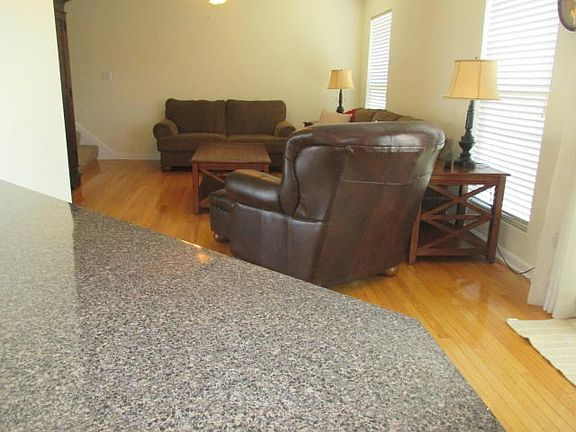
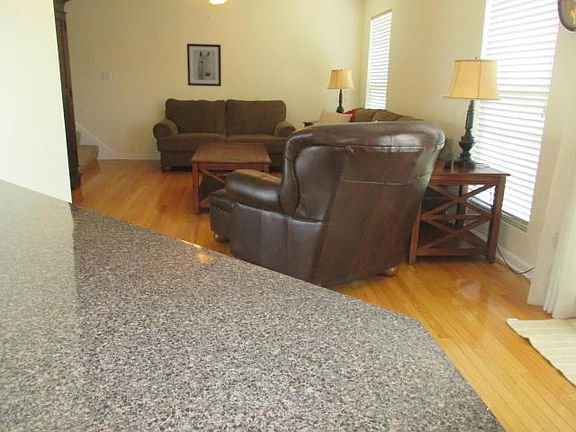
+ wall art [186,43,222,87]
